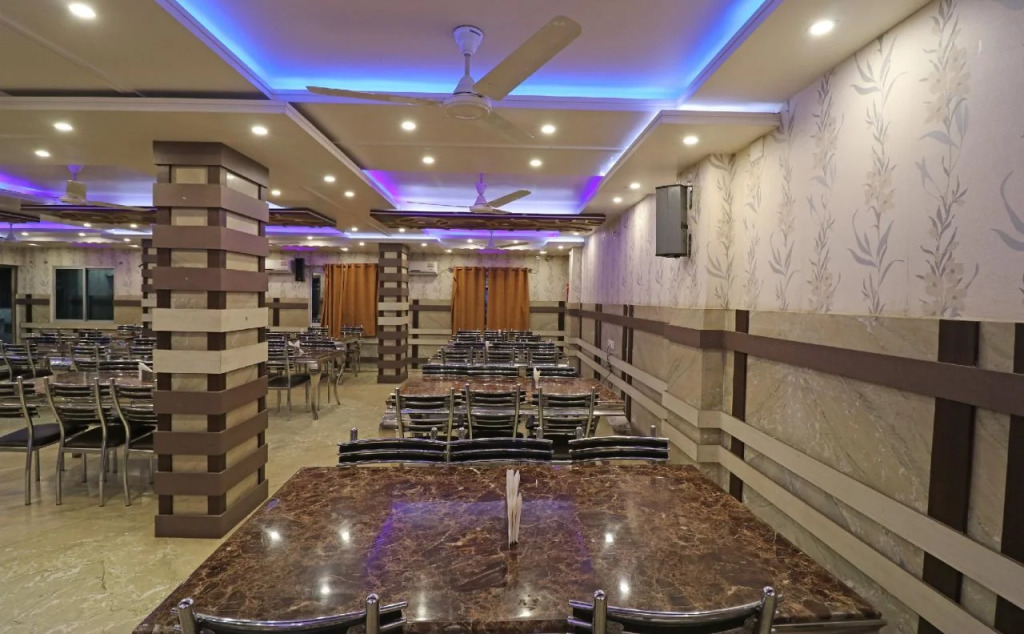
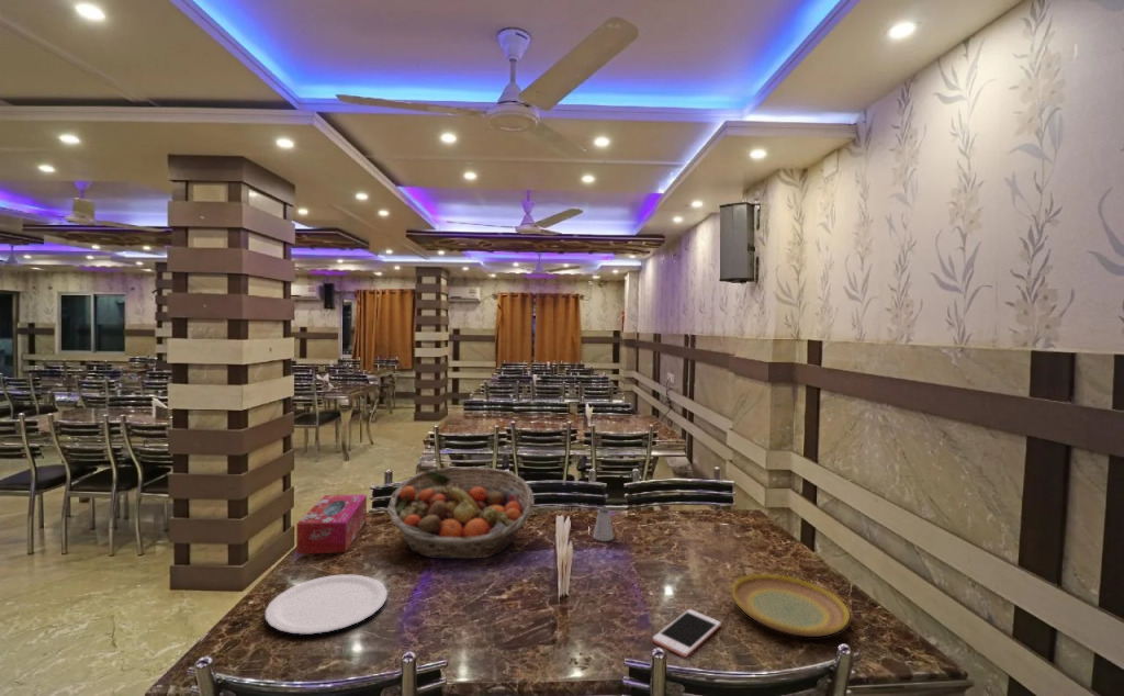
+ plate [731,573,851,638]
+ fruit basket [386,465,536,560]
+ plate [265,573,389,636]
+ tissue box [295,494,368,555]
+ saltshaker [592,506,615,542]
+ cell phone [652,608,722,659]
